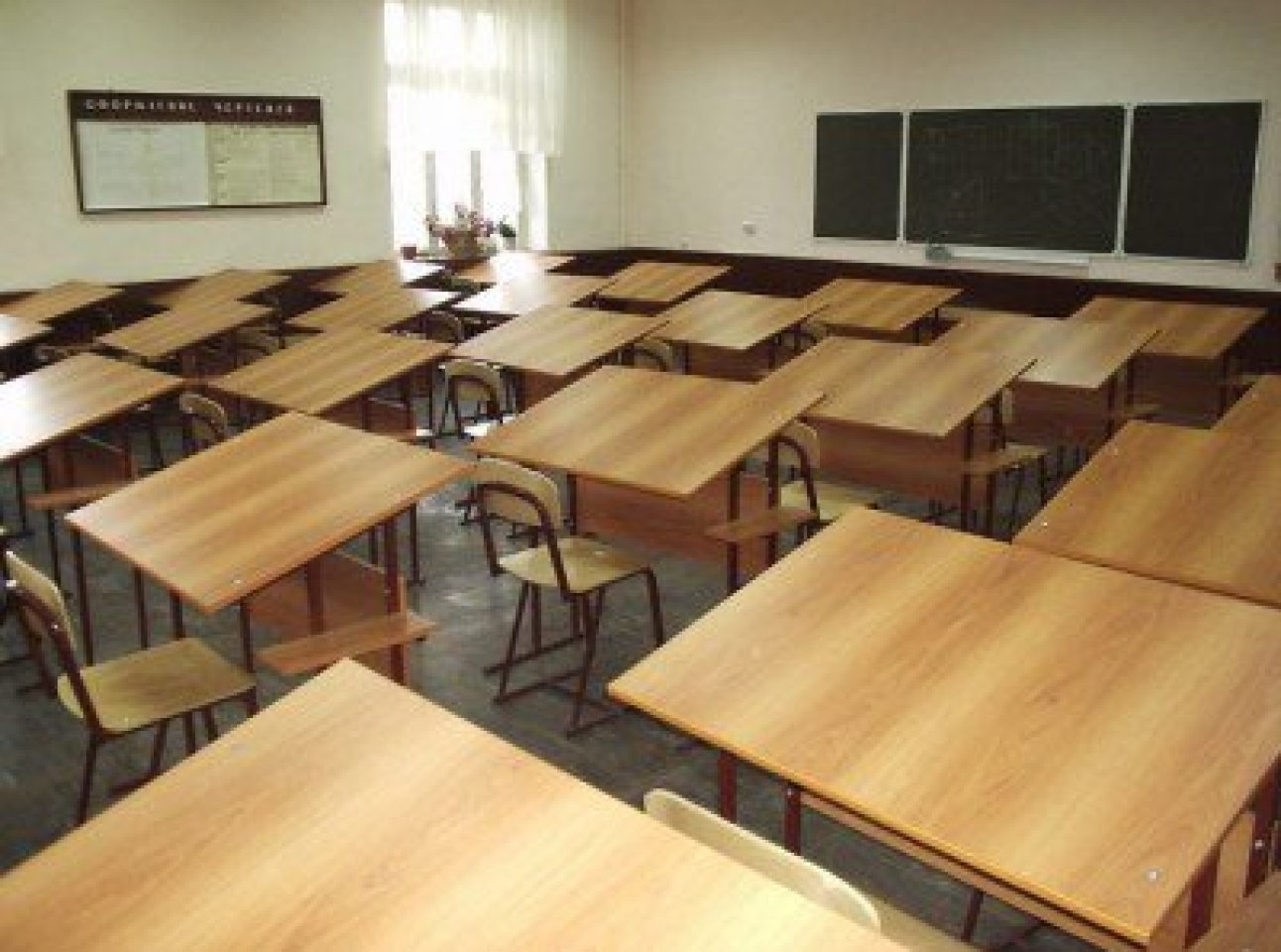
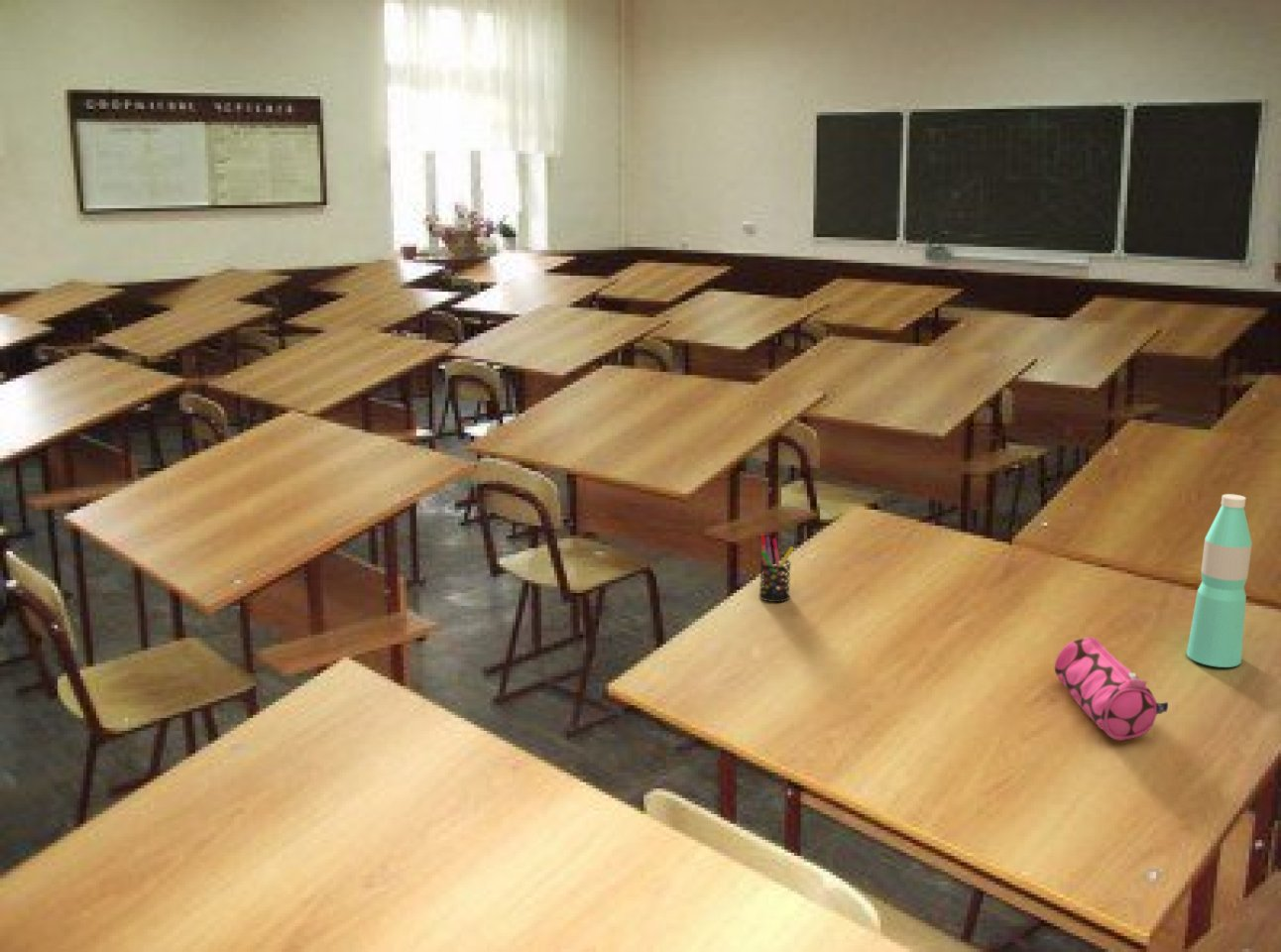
+ pen holder [758,533,795,603]
+ pencil case [1054,636,1169,742]
+ water bottle [1186,493,1253,668]
